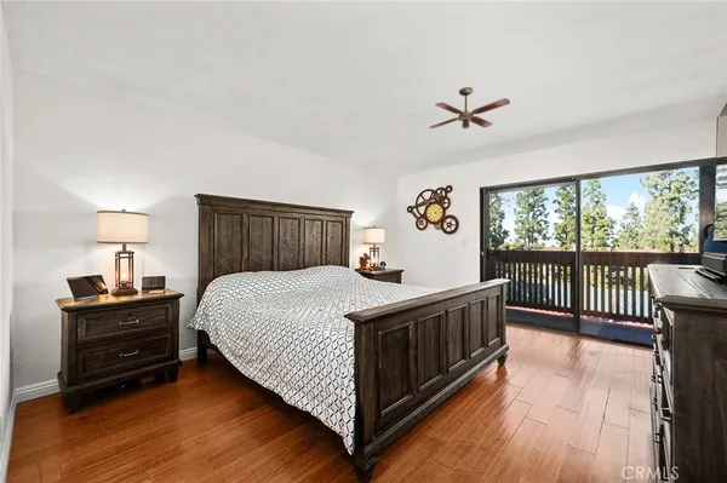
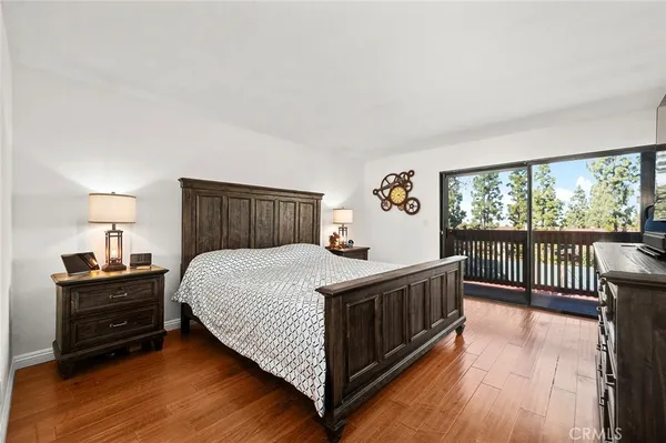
- ceiling fan [429,86,511,130]
